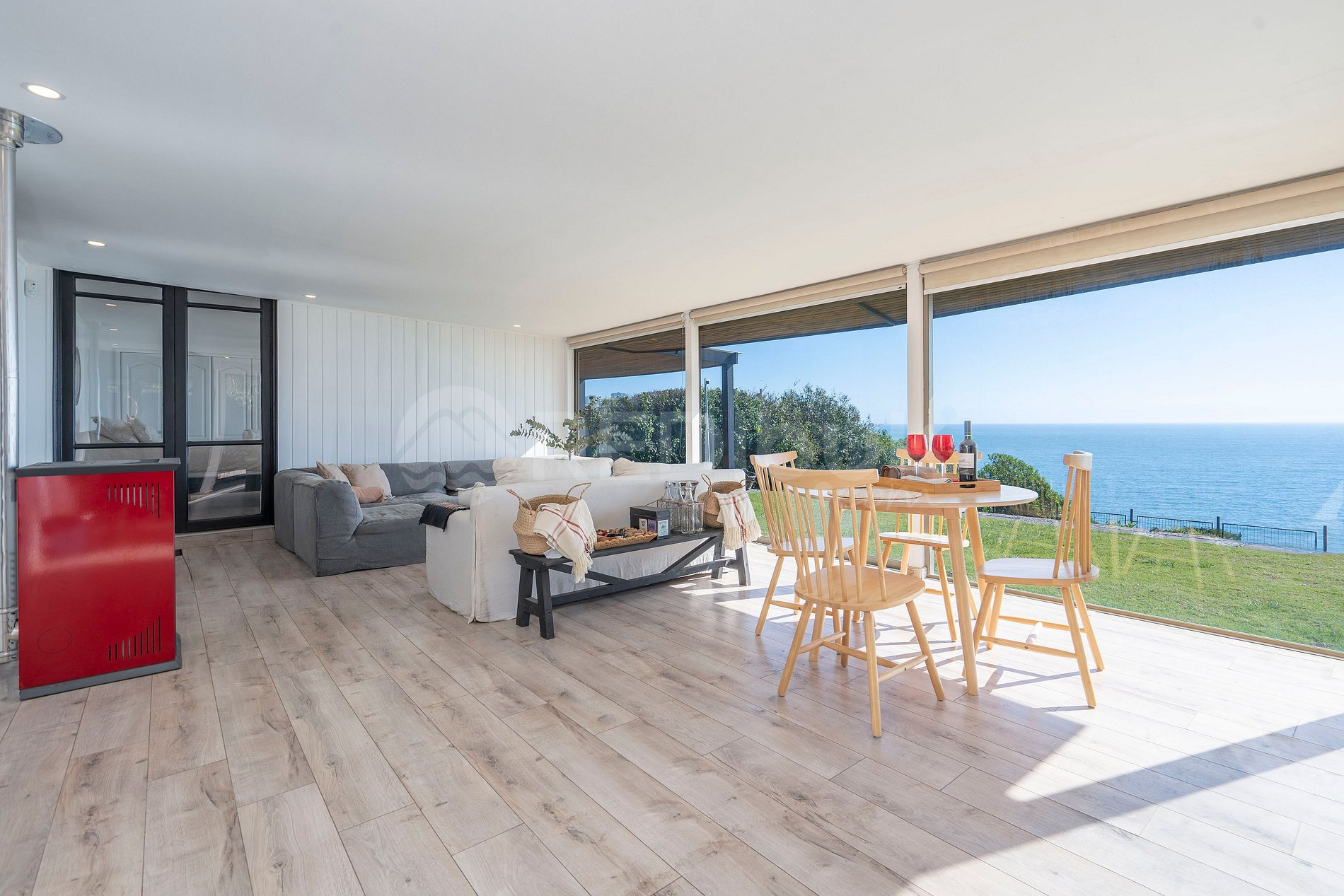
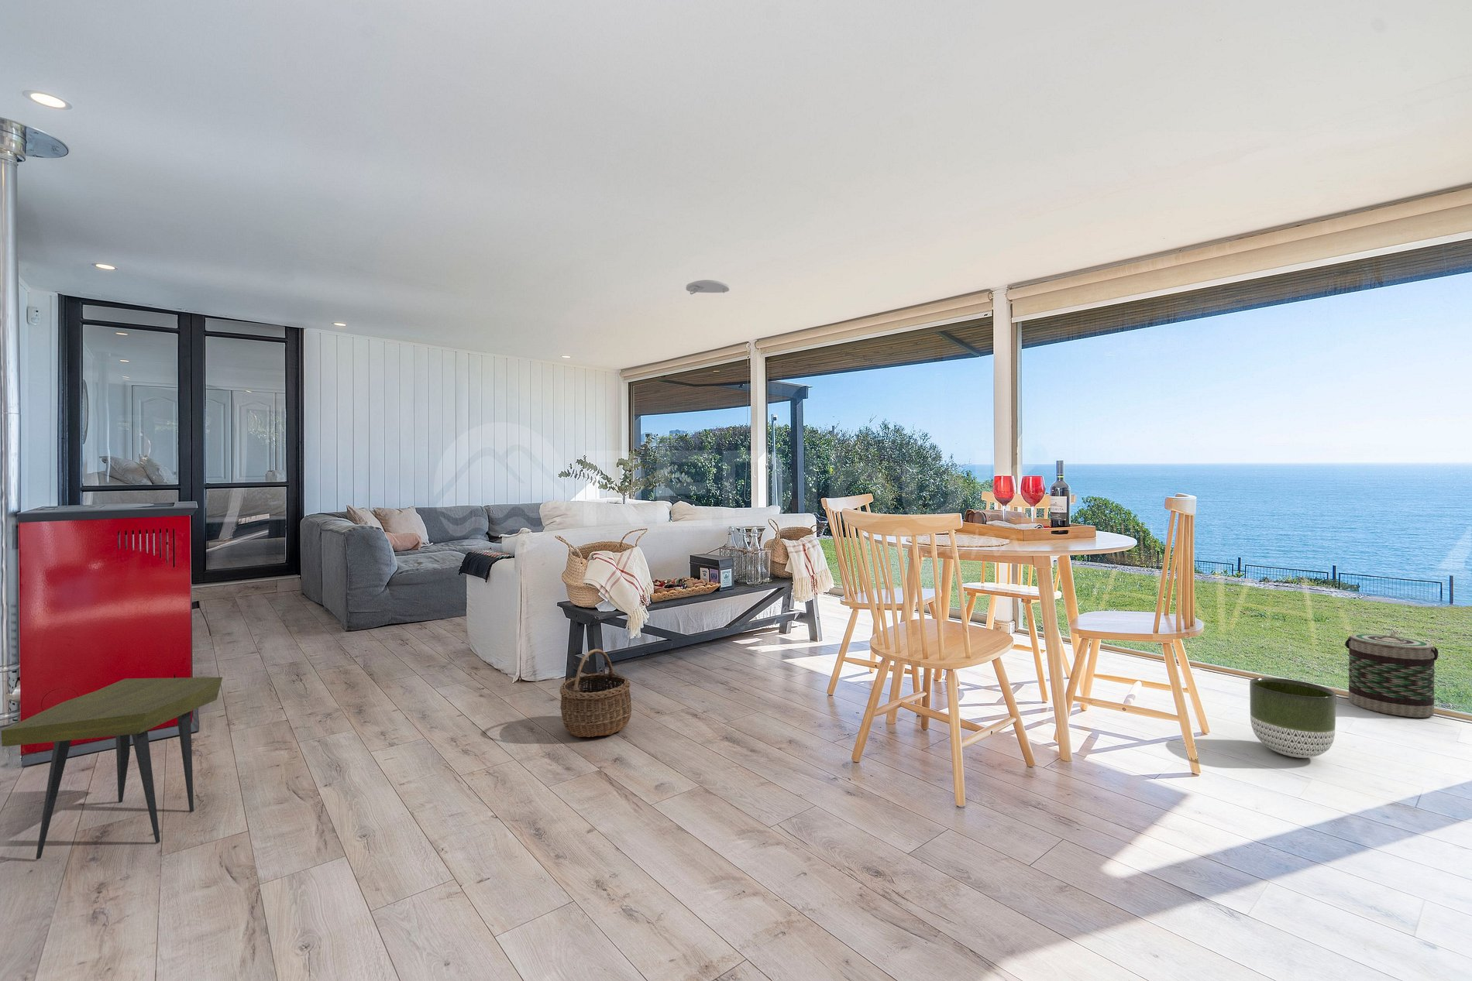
+ wicker basket [559,648,632,738]
+ planter [1249,677,1337,759]
+ smoke detector [686,279,729,295]
+ basket [1344,633,1439,718]
+ side table [1,676,223,861]
